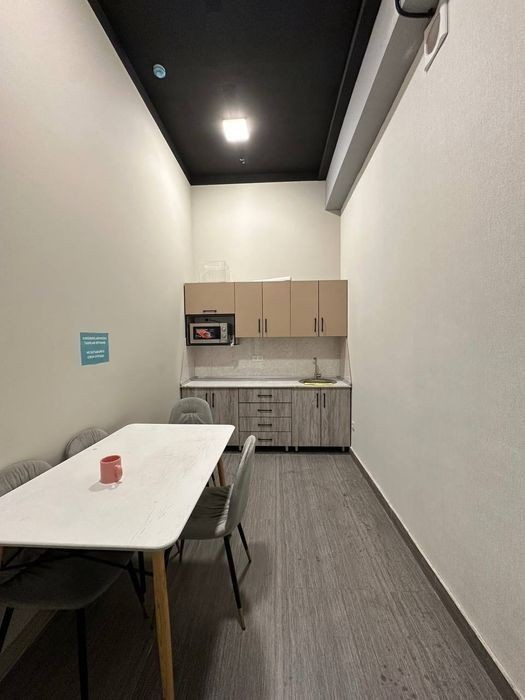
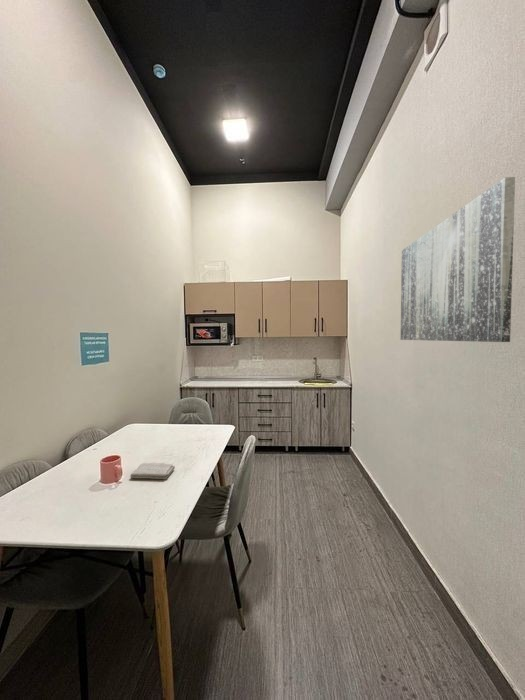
+ washcloth [129,462,176,480]
+ wall art [400,176,516,343]
